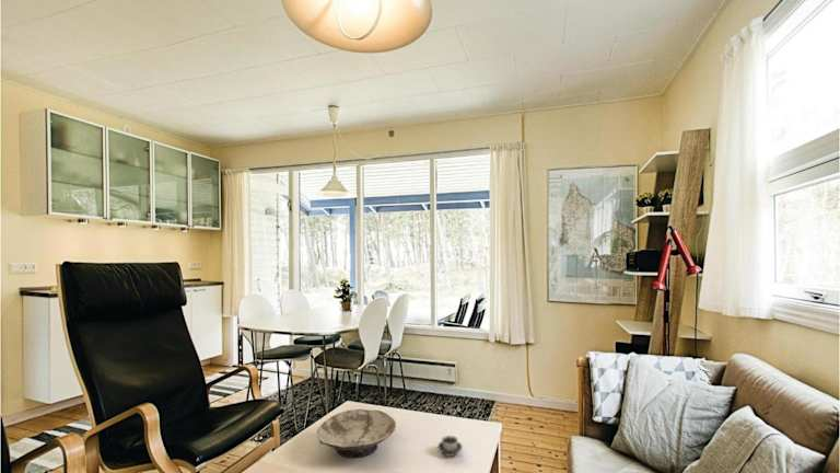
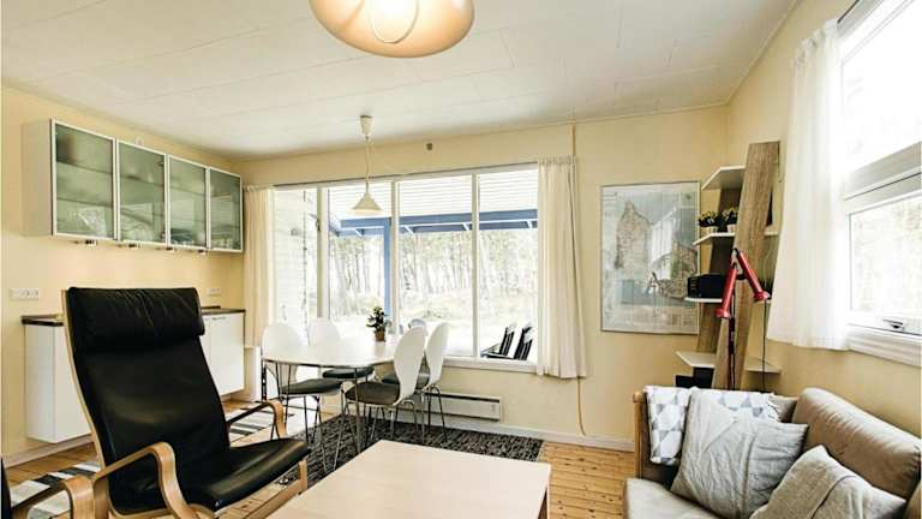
- bowl [316,408,397,460]
- cup [436,435,464,458]
